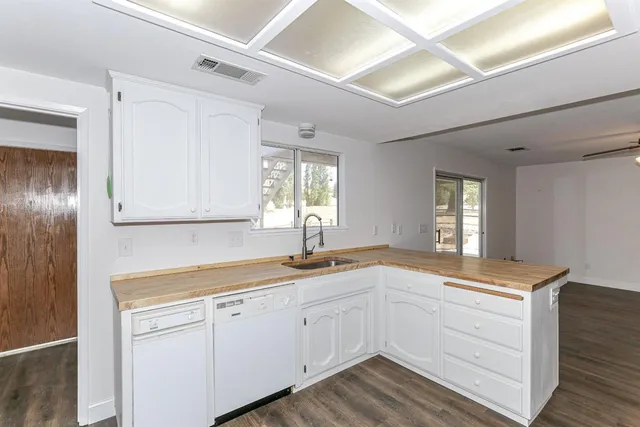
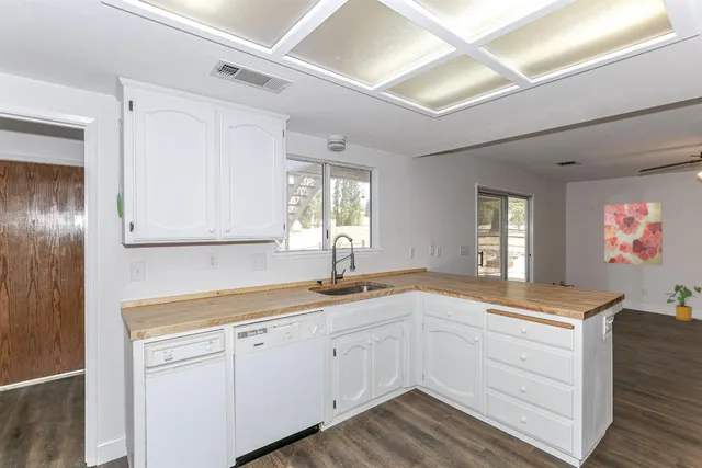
+ wall art [603,201,664,266]
+ house plant [664,284,702,322]
